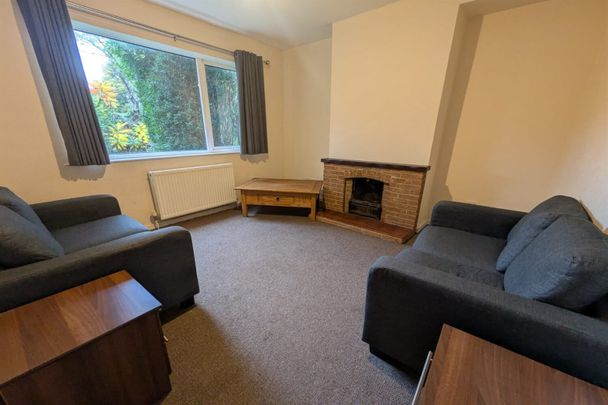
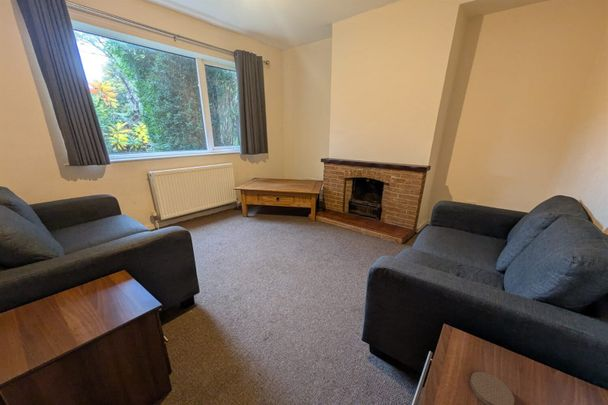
+ coaster [469,371,516,405]
